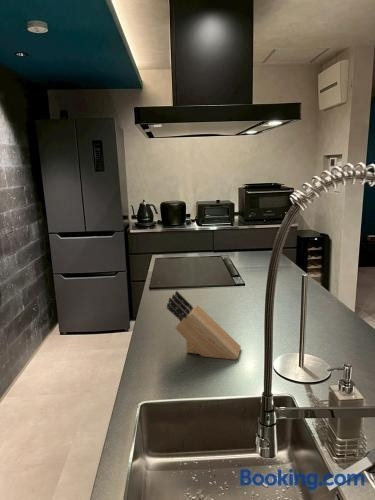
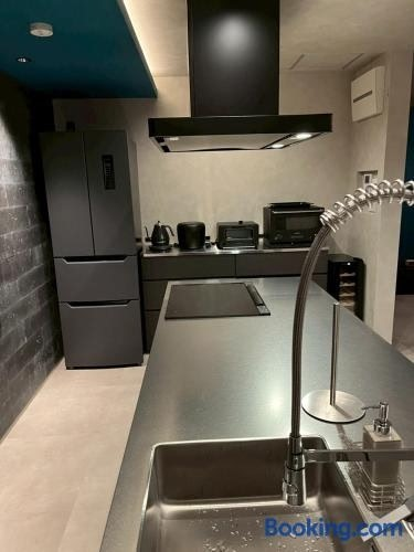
- knife block [166,290,242,361]
